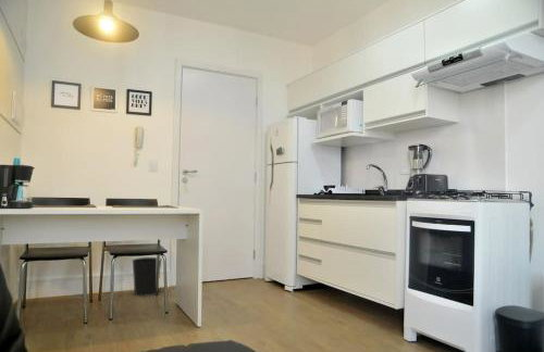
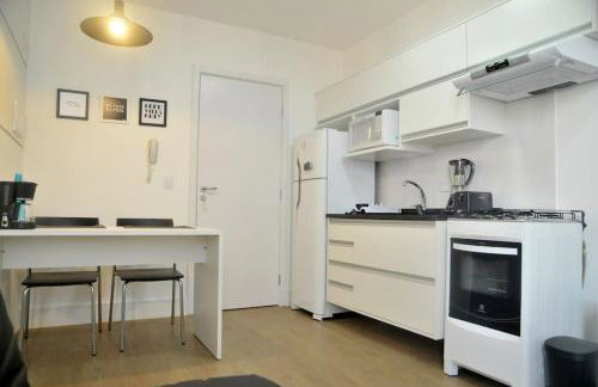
- wastebasket [131,256,163,298]
